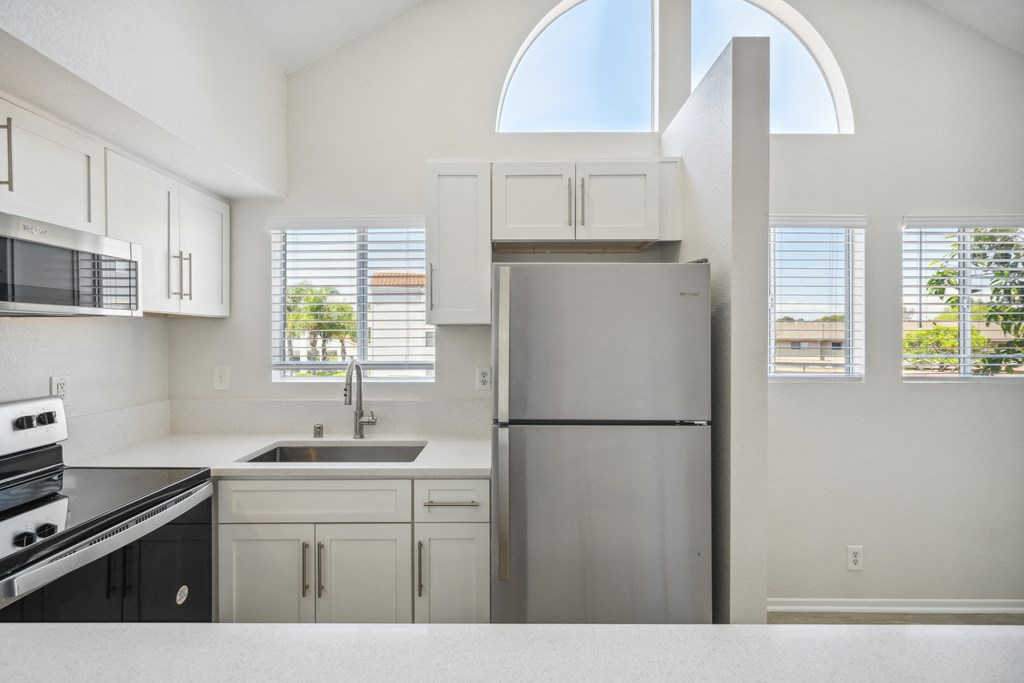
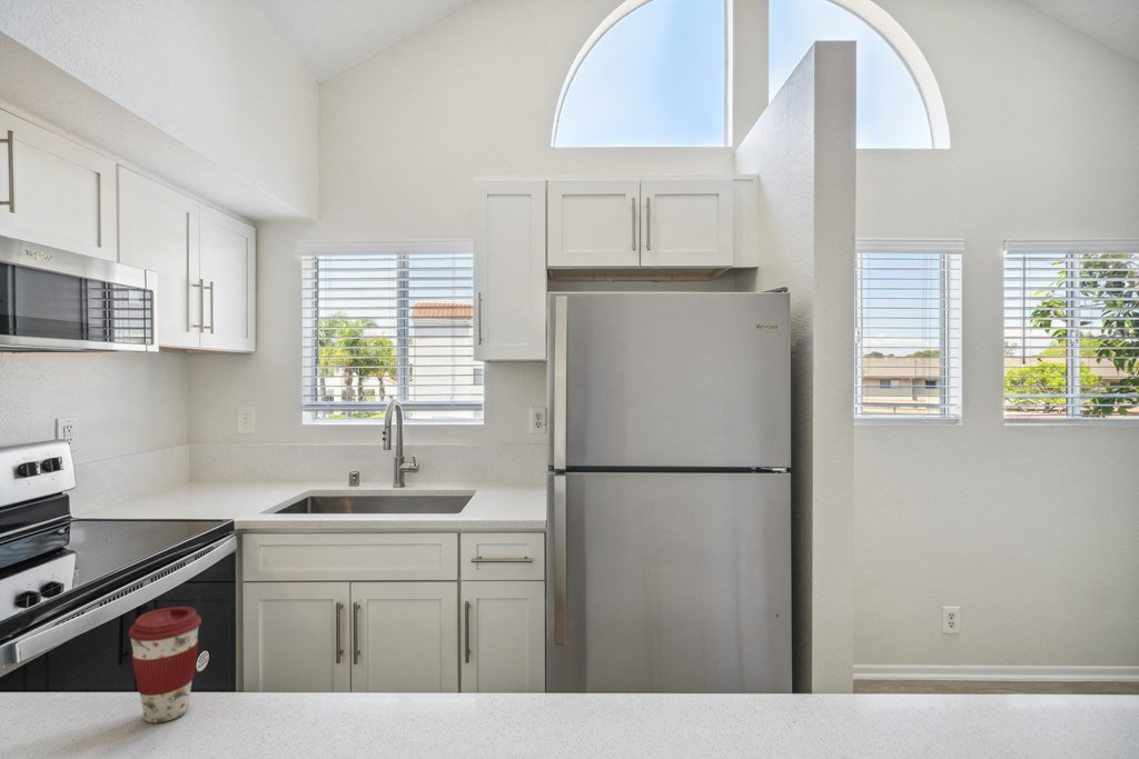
+ coffee cup [127,606,202,723]
